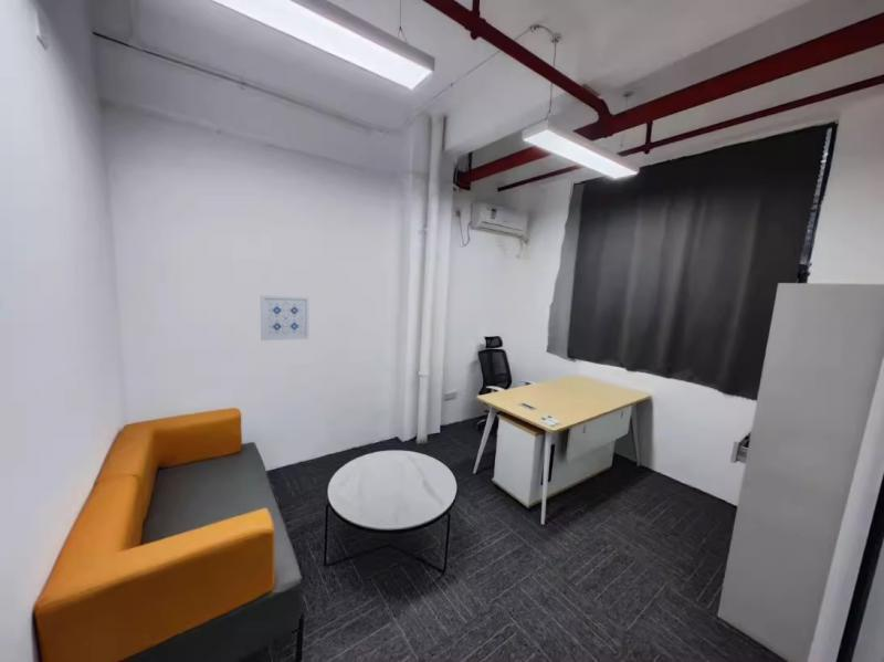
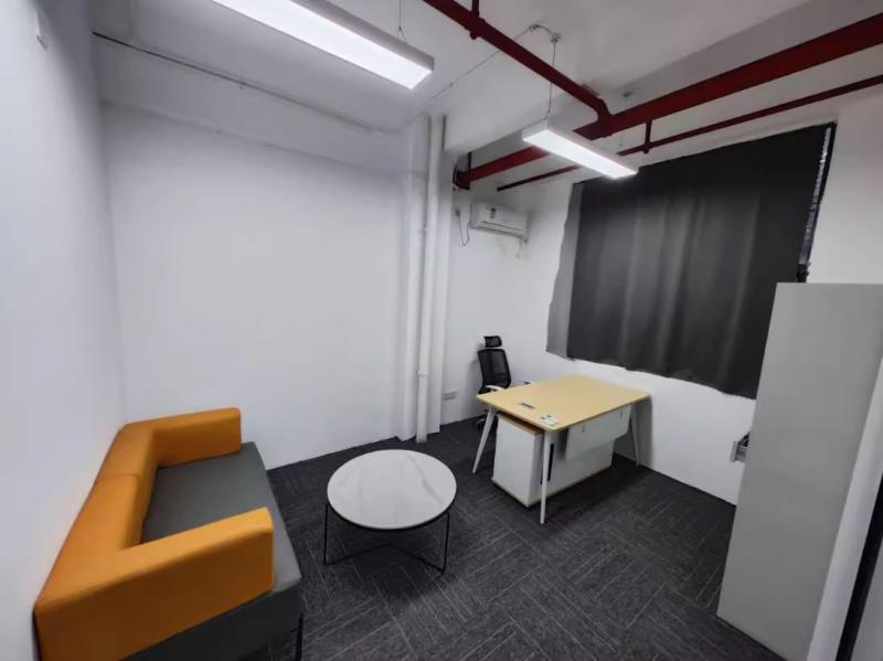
- wall art [260,294,311,341]
